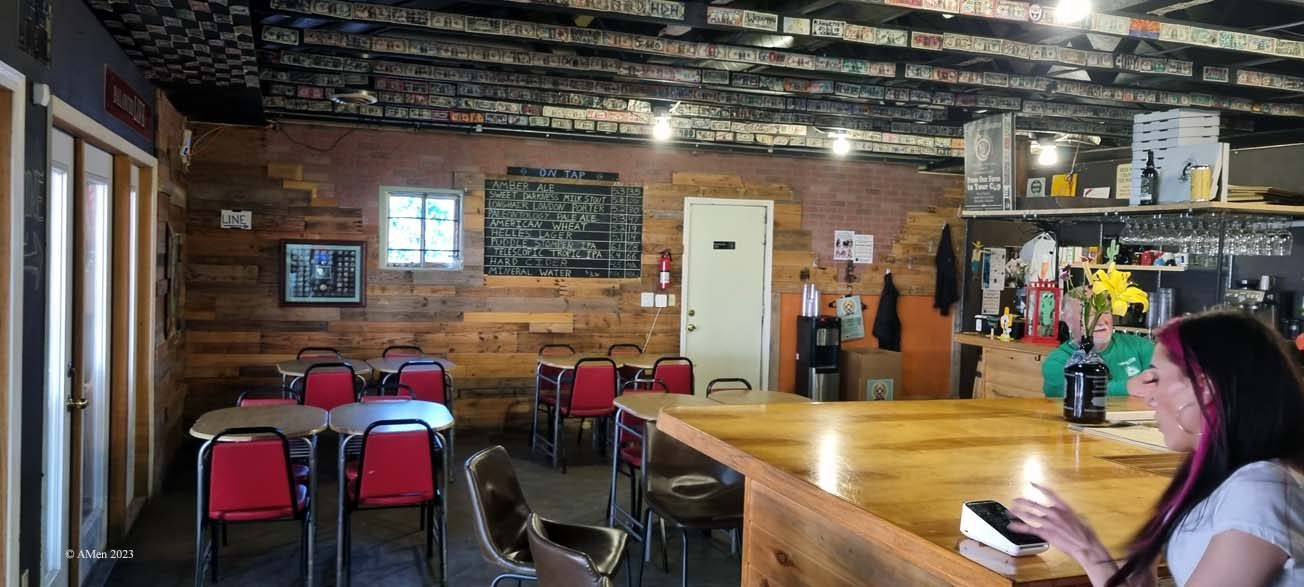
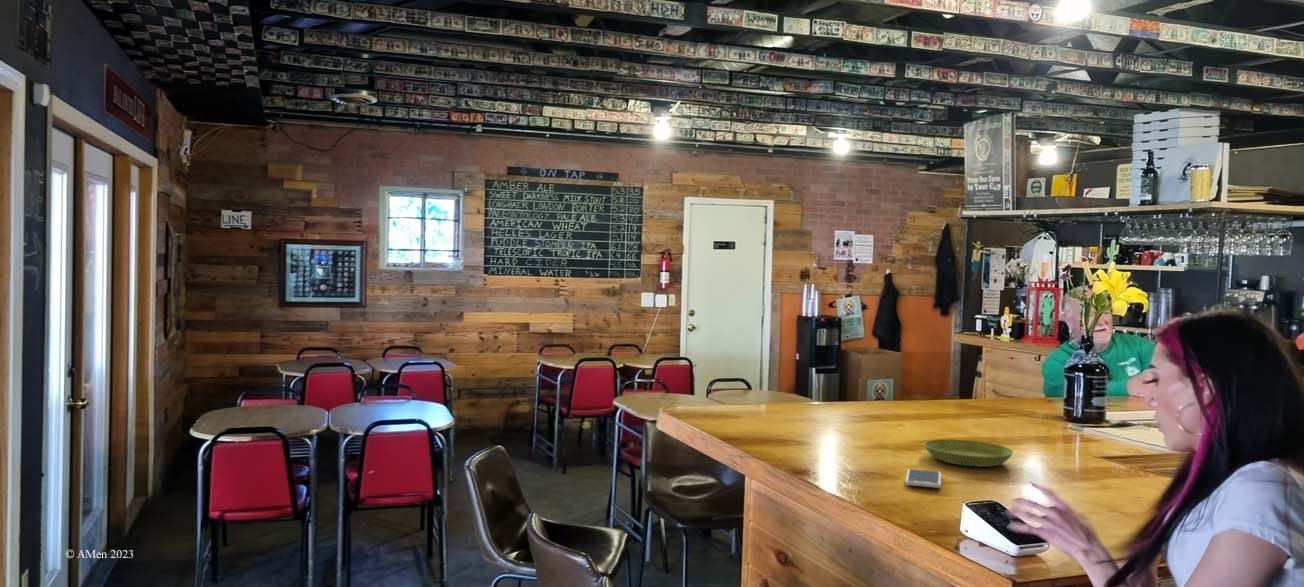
+ smartphone [904,468,942,489]
+ saucer [923,438,1014,468]
